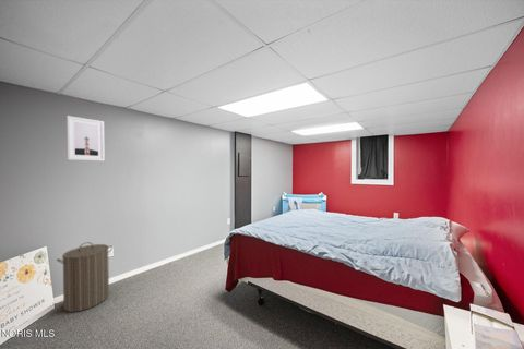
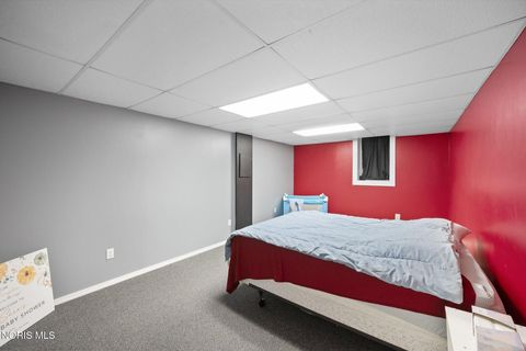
- laundry hamper [56,241,114,313]
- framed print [66,115,106,163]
